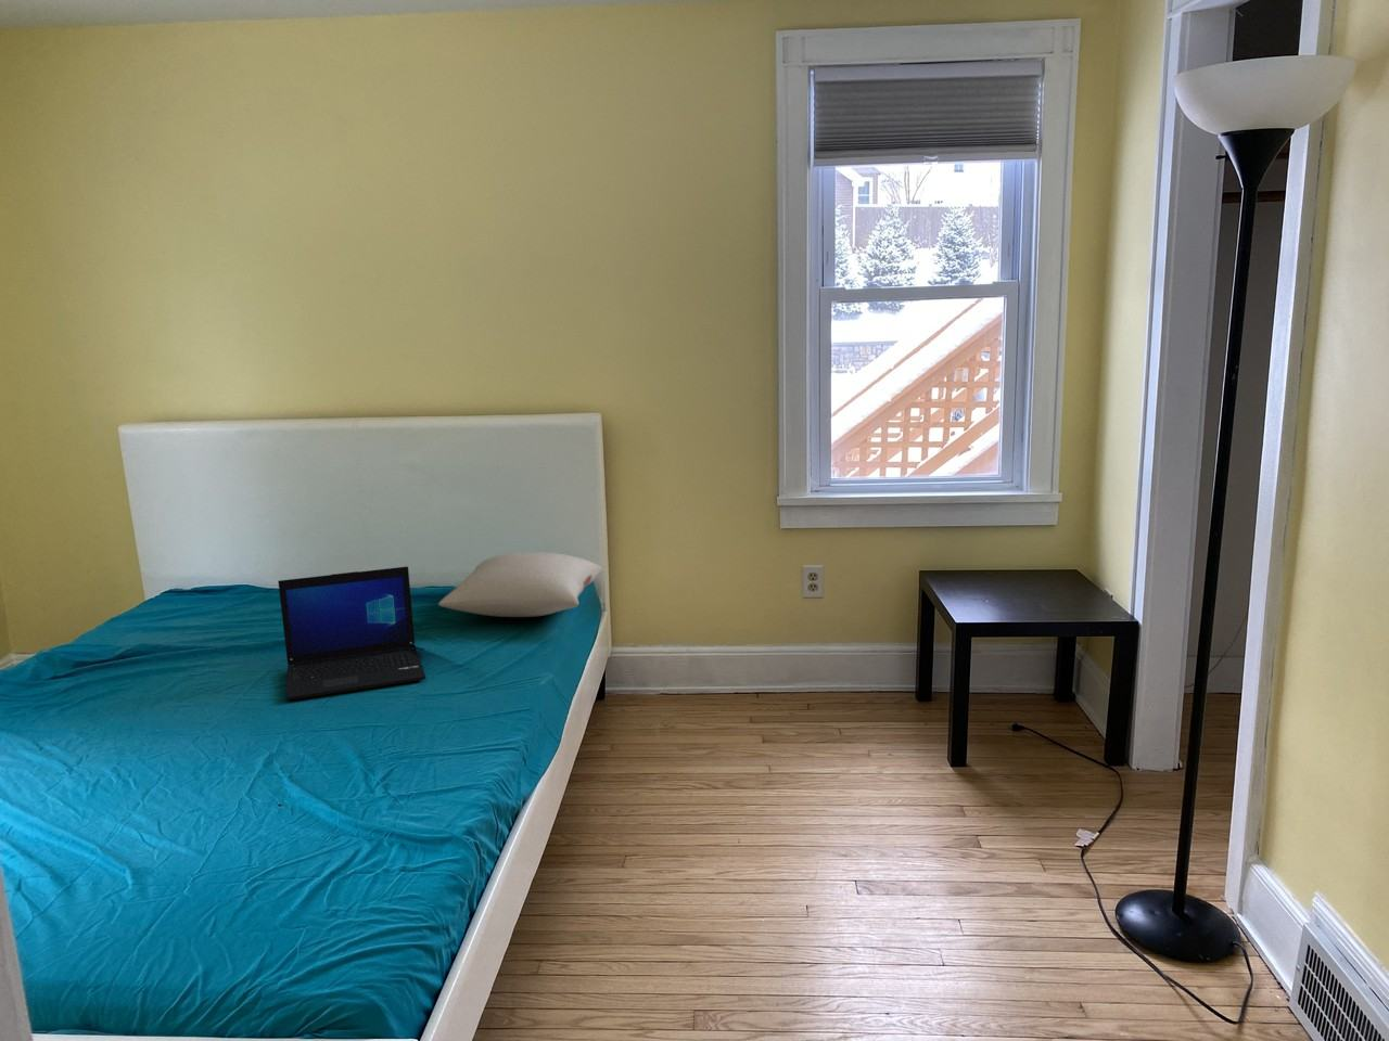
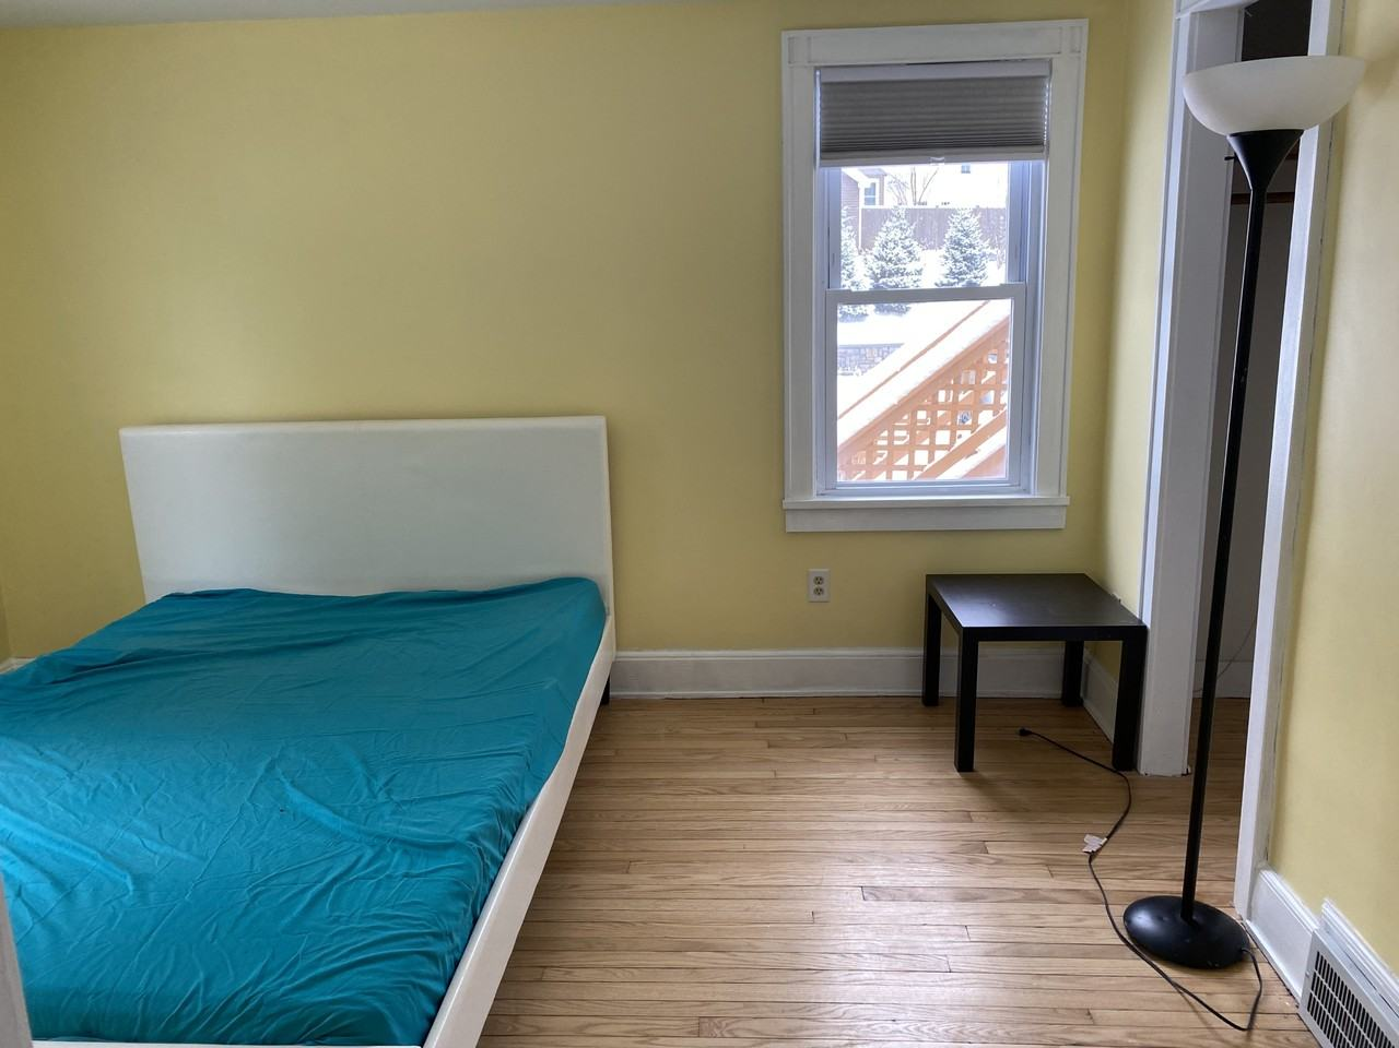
- laptop [277,565,427,702]
- pillow [437,551,604,618]
